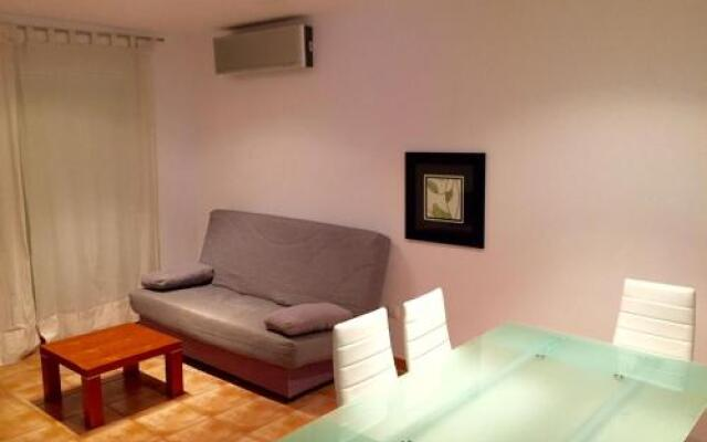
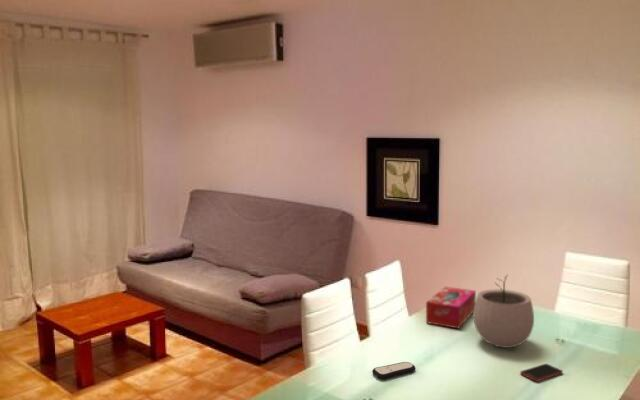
+ cell phone [519,363,564,382]
+ plant pot [472,273,535,349]
+ tissue box [425,286,477,329]
+ remote control [371,361,416,380]
